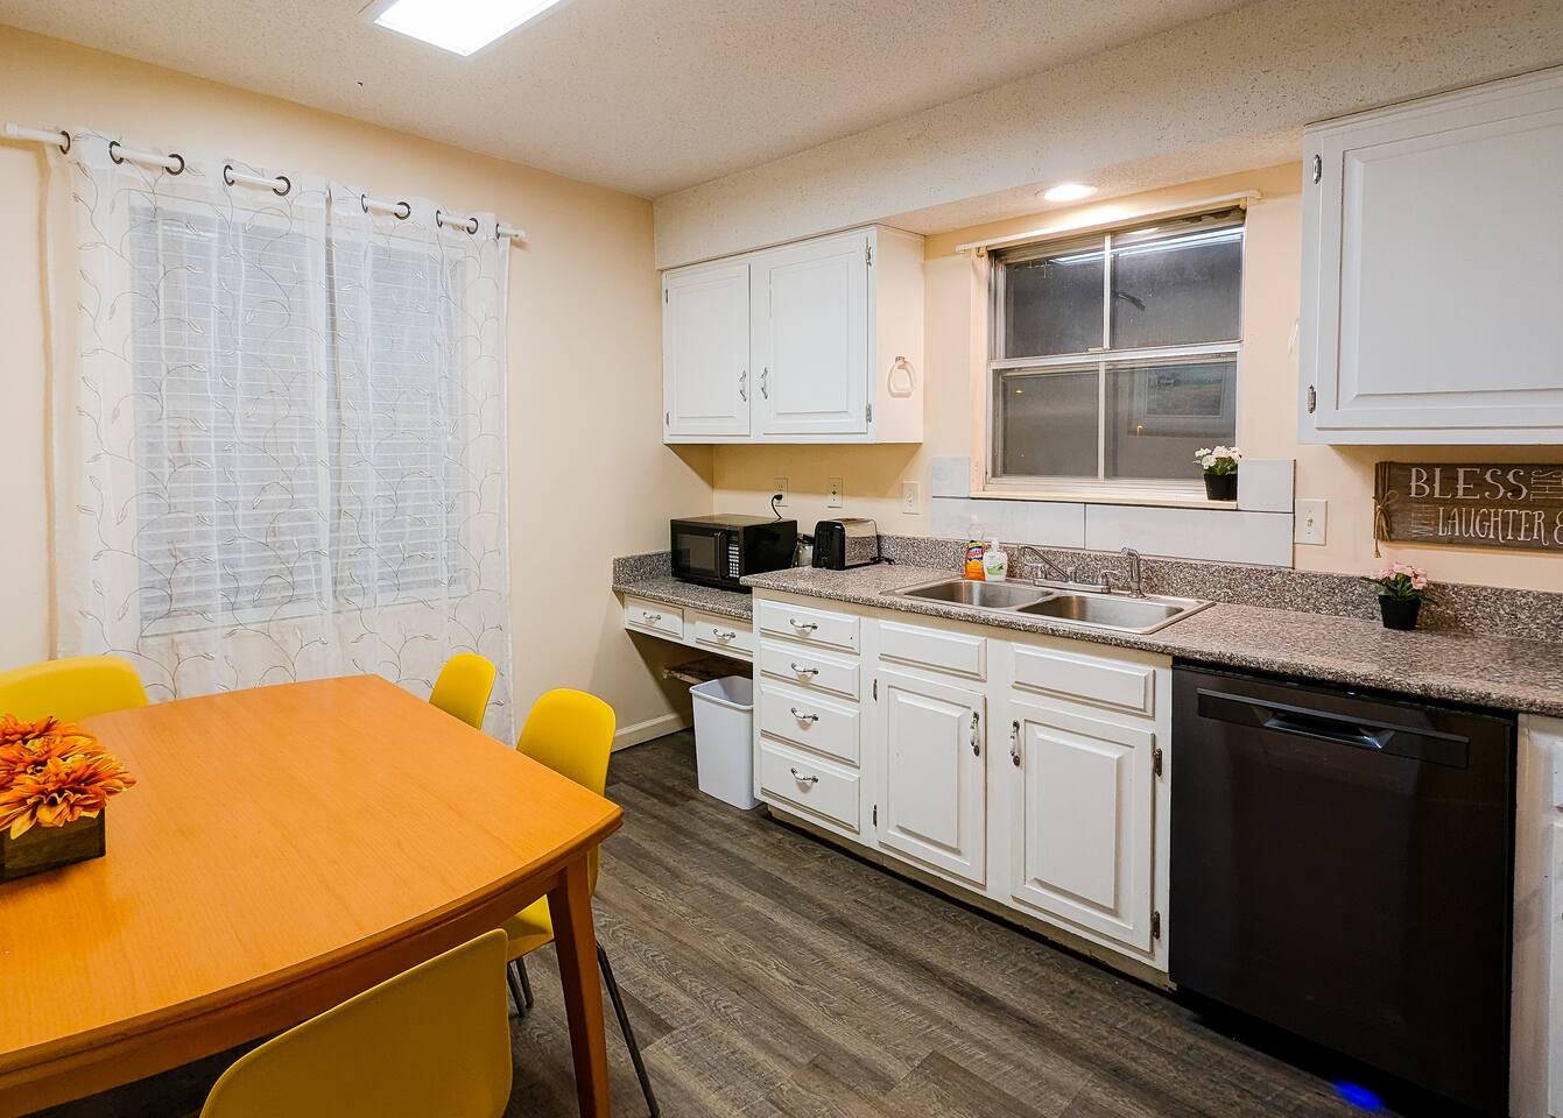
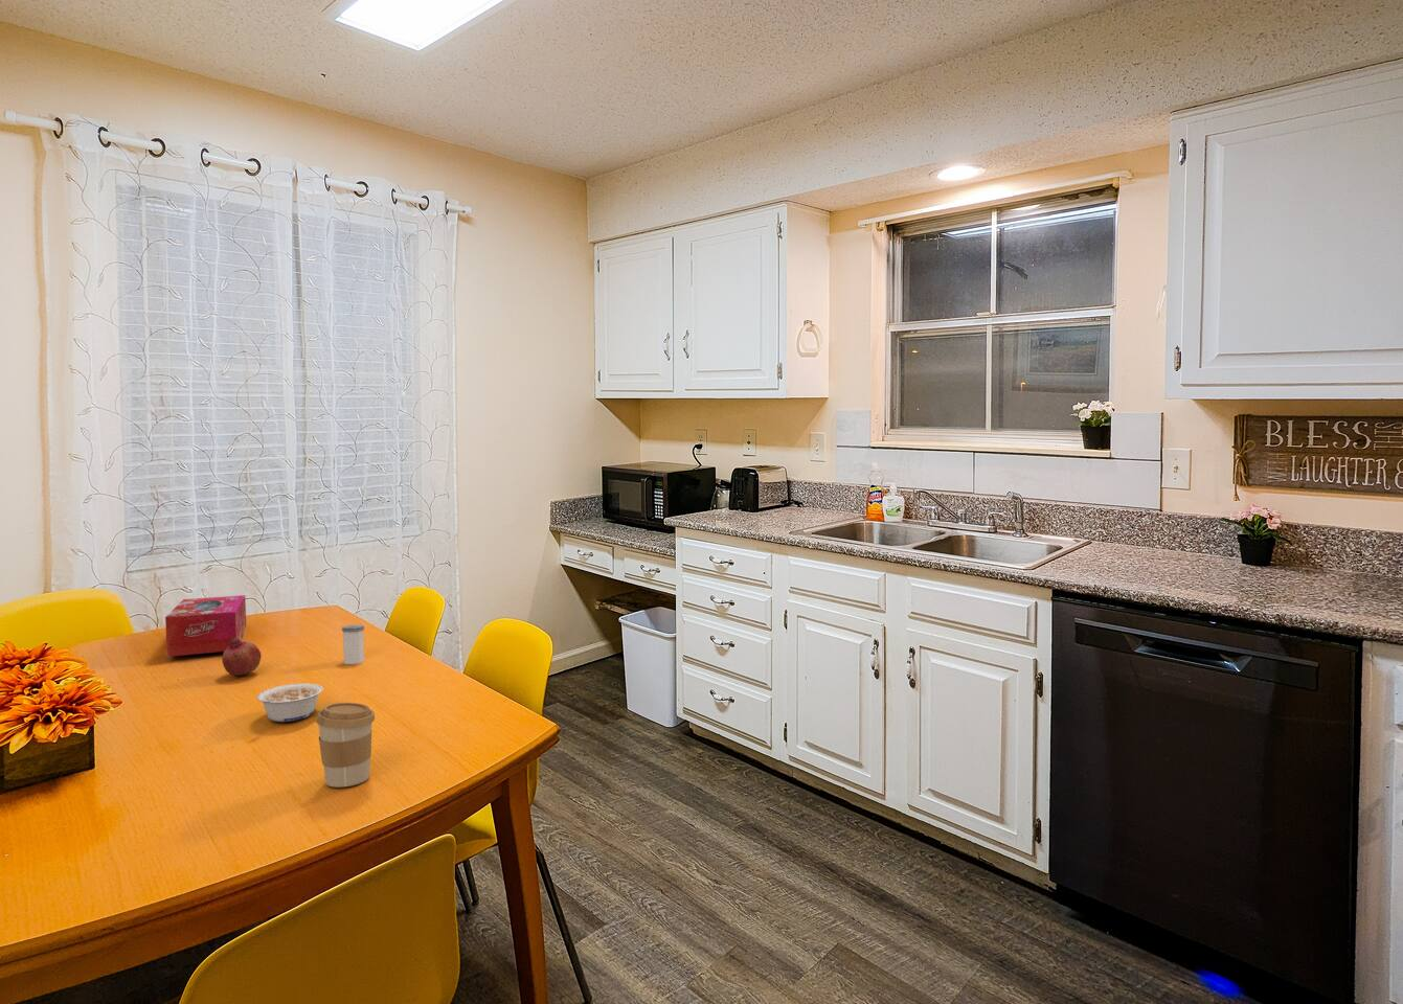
+ salt shaker [341,624,365,665]
+ coffee cup [315,702,376,789]
+ fruit [221,638,263,677]
+ legume [256,683,324,723]
+ tissue box [164,594,247,657]
